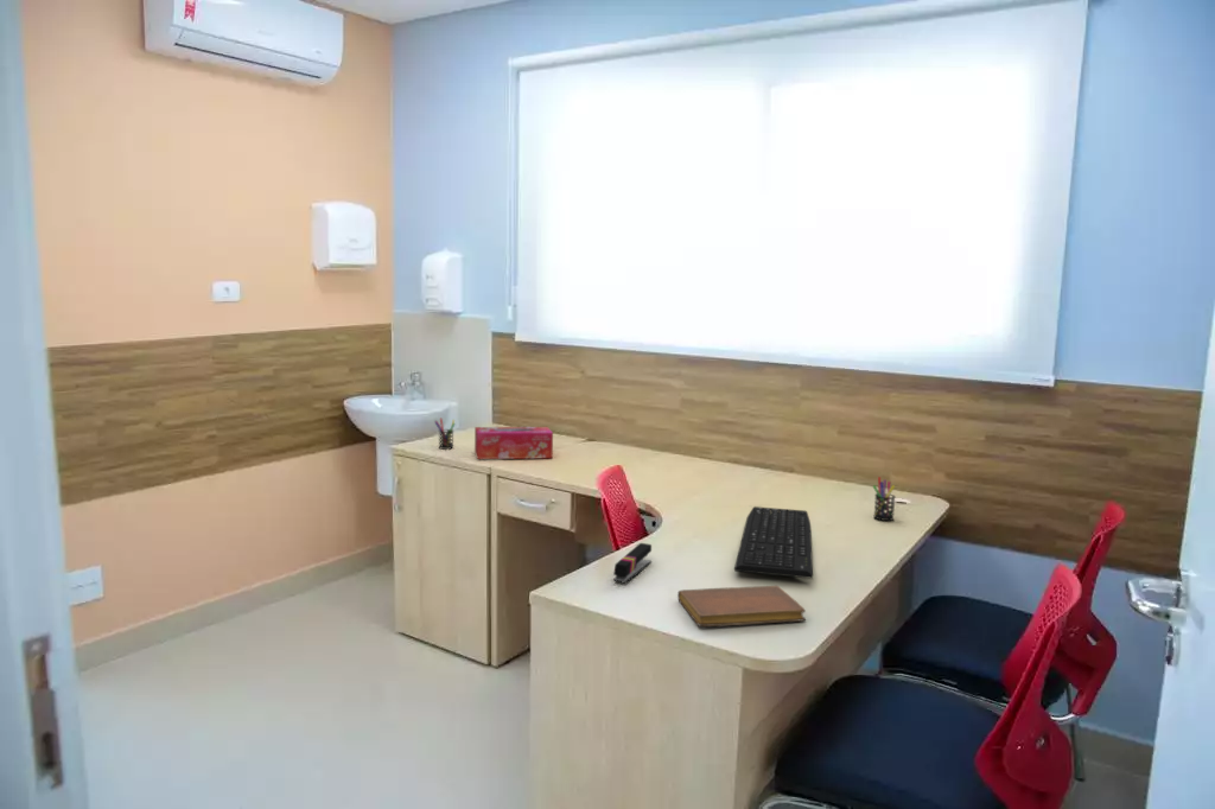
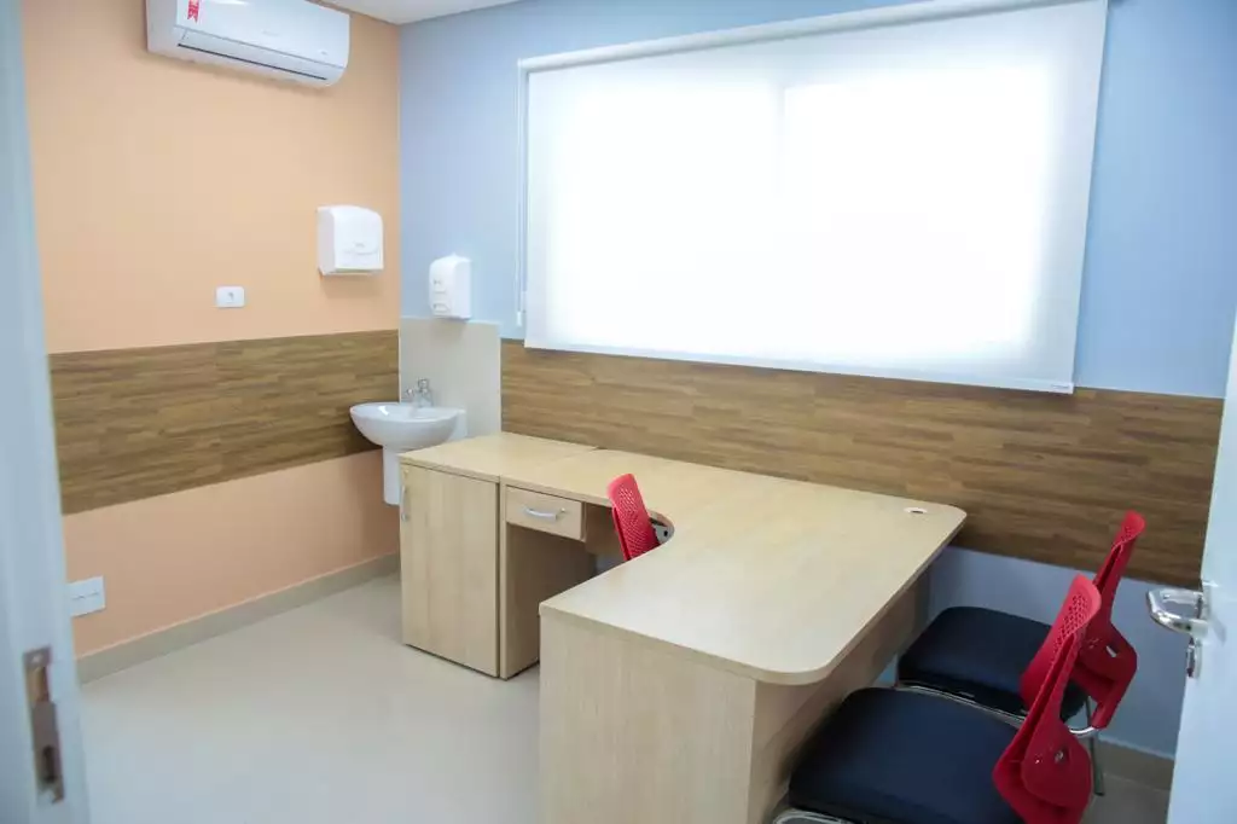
- tissue box [473,426,554,460]
- notebook [676,585,807,628]
- stapler [612,542,653,585]
- keyboard [733,505,814,580]
- pen holder [433,418,456,451]
- pen holder [872,476,897,522]
